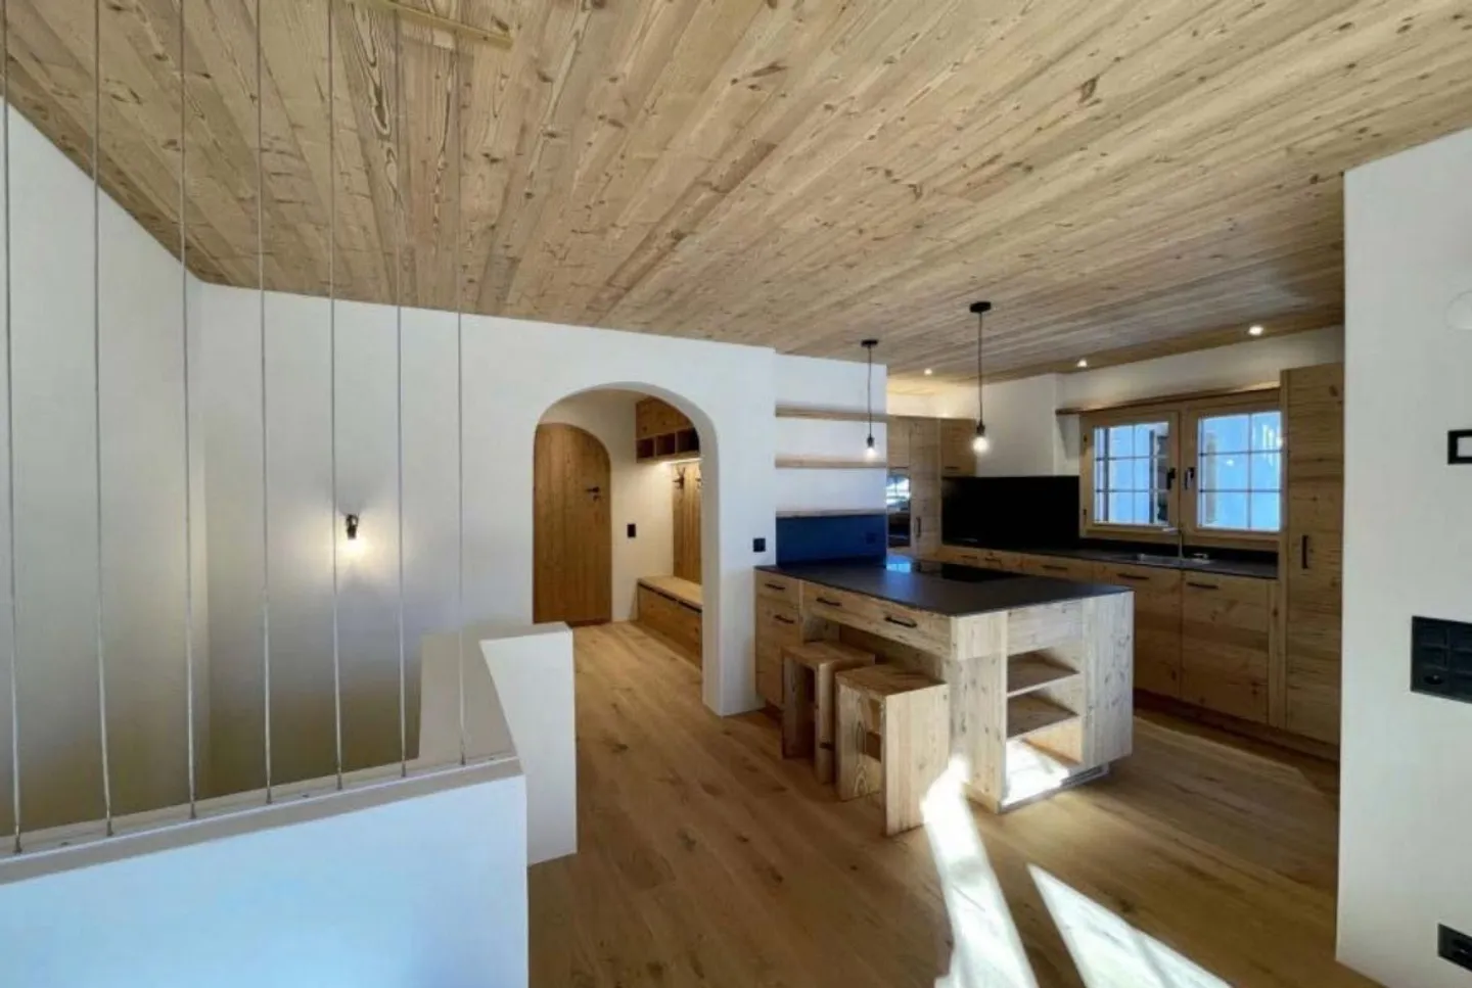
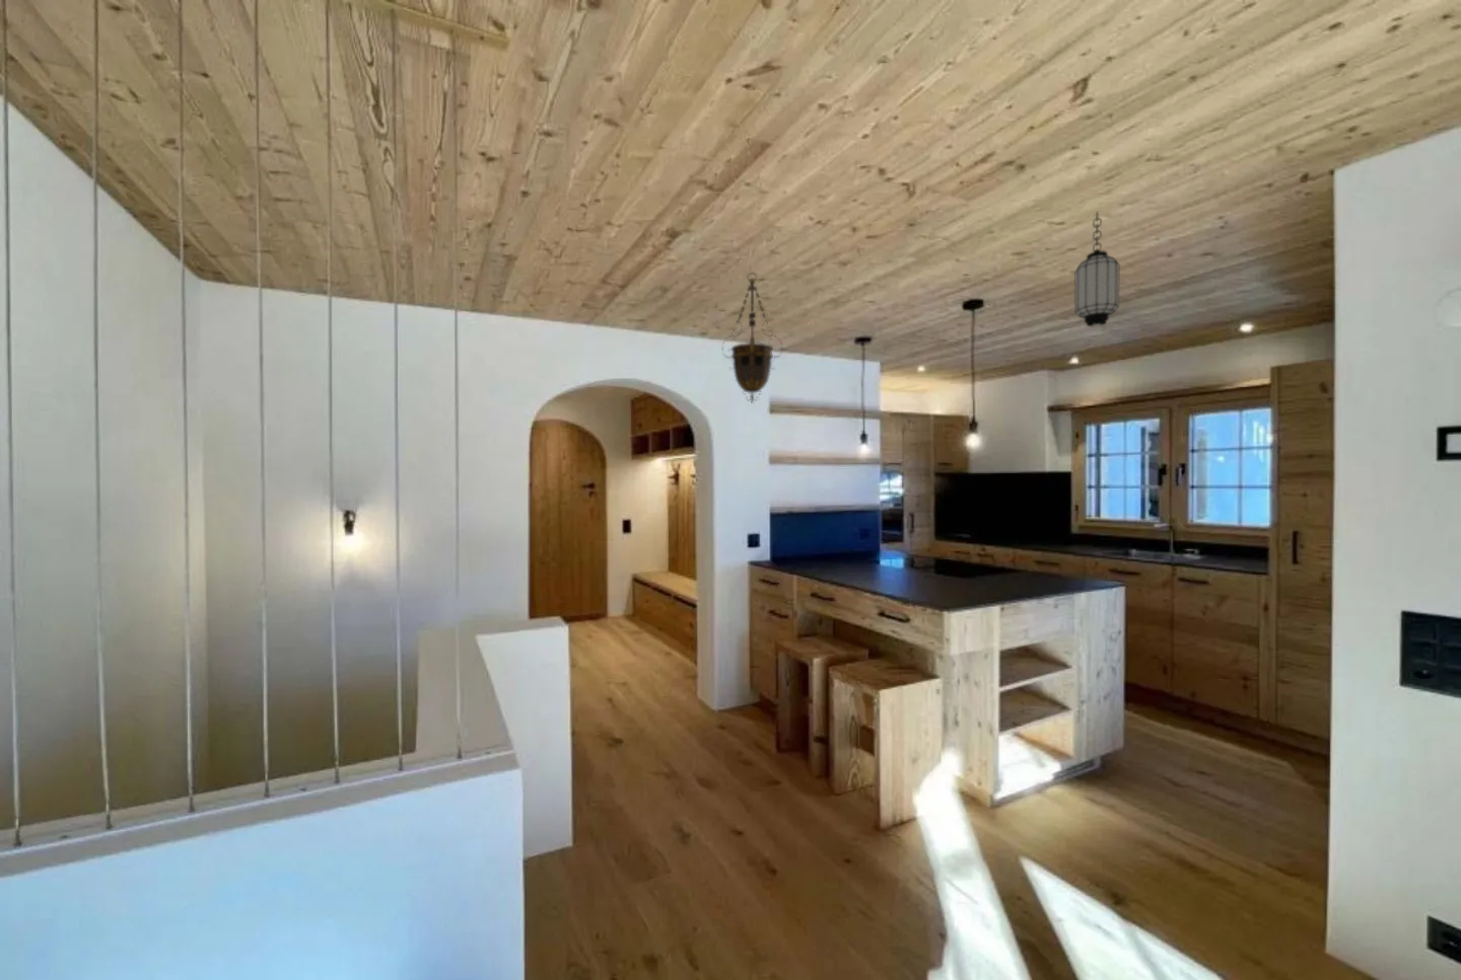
+ hanging lantern [721,271,784,405]
+ hanging lantern [1074,211,1120,327]
